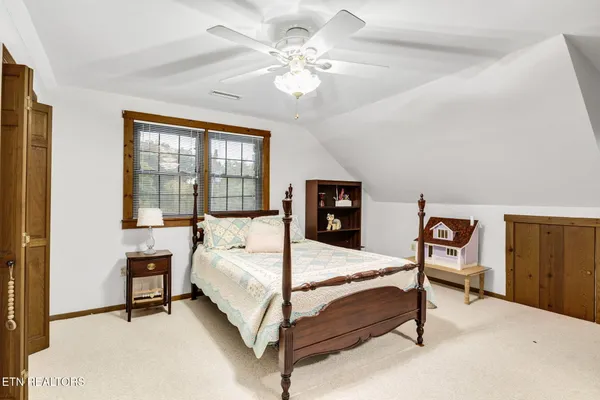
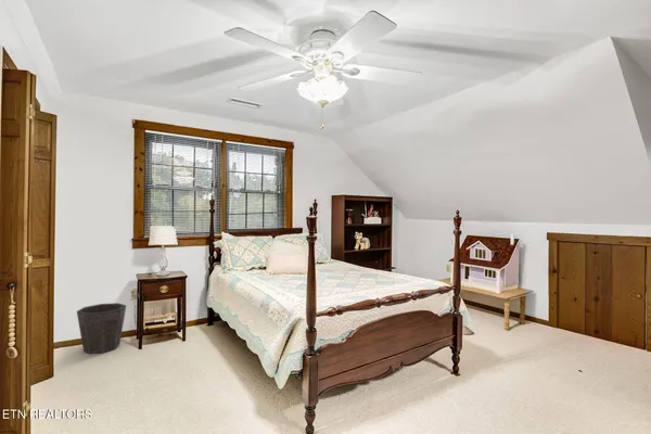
+ waste bin [76,302,127,355]
